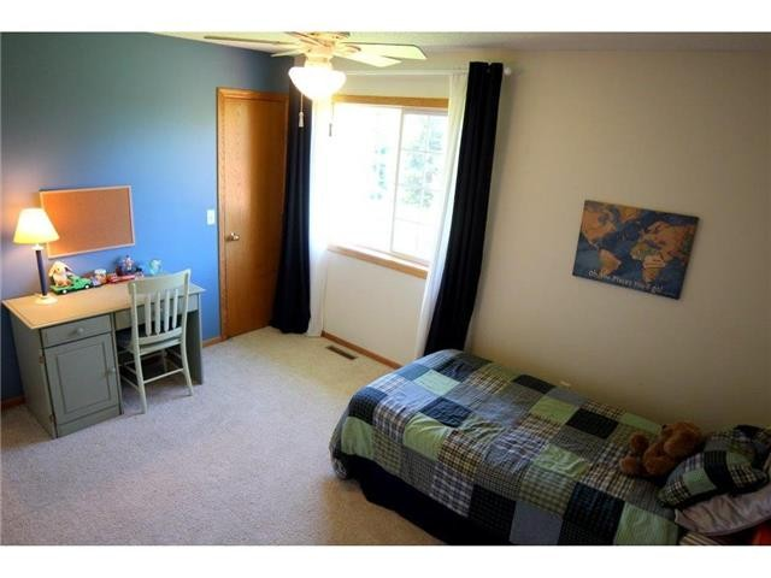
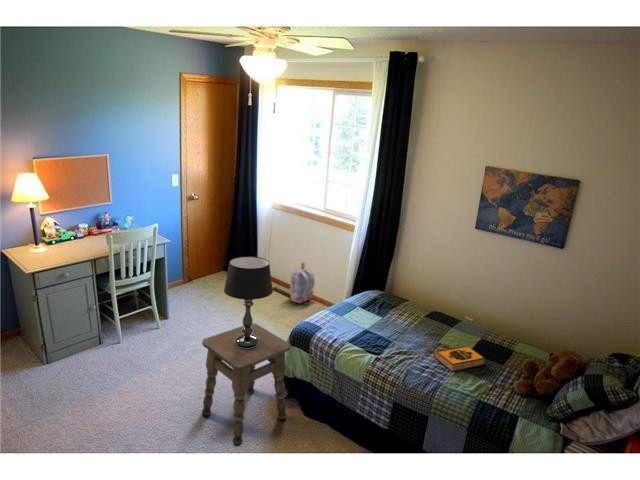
+ table lamp [223,255,274,348]
+ backpack [288,261,316,304]
+ side table [201,322,292,448]
+ hardback book [433,344,486,373]
